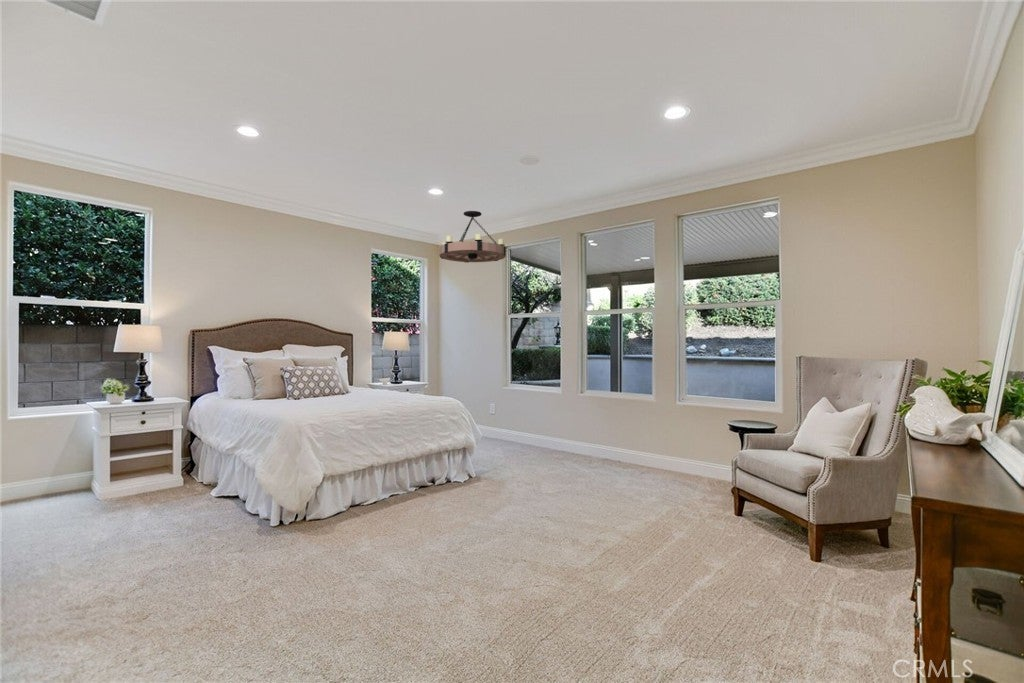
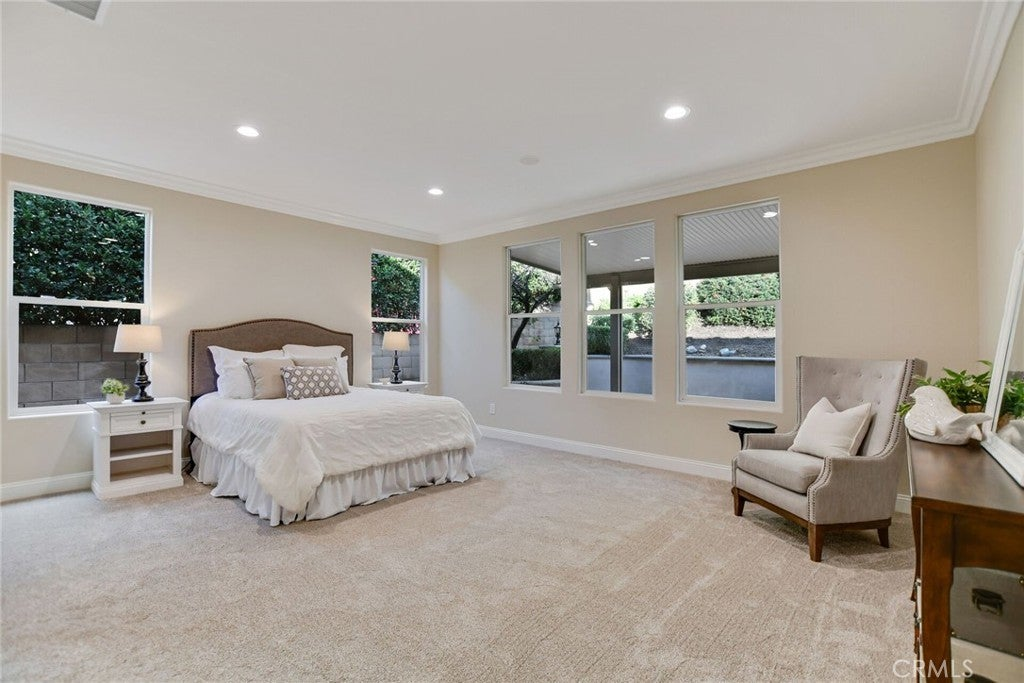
- chandelier [438,210,507,264]
